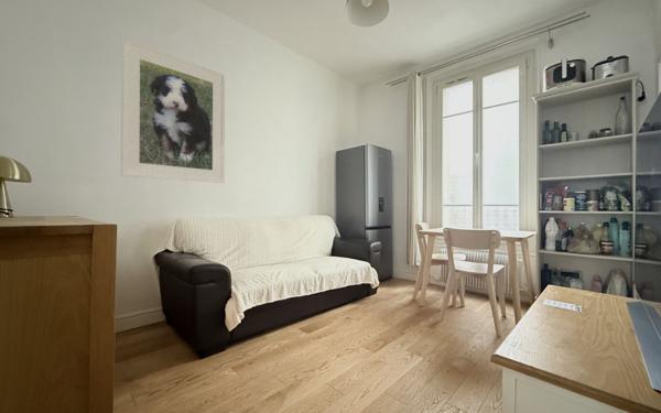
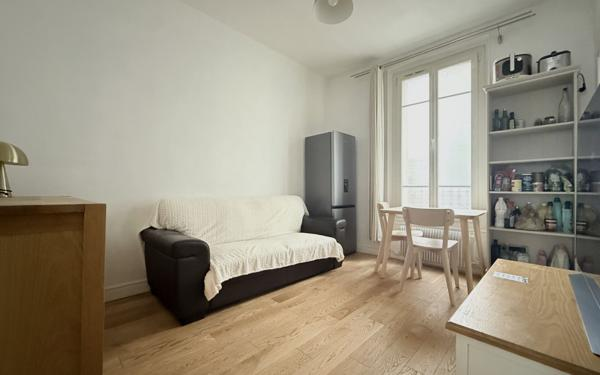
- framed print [120,37,226,184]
